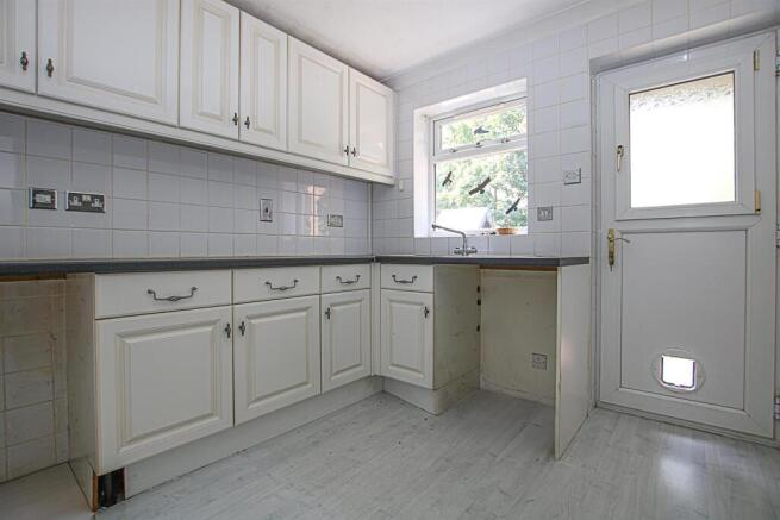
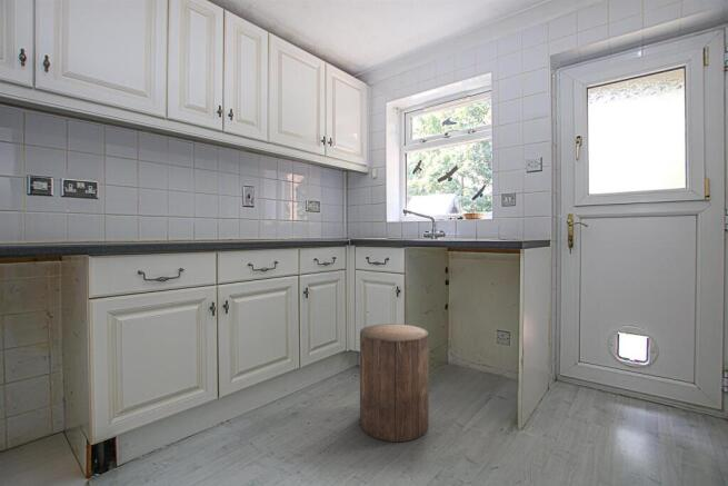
+ stool [359,323,430,443]
